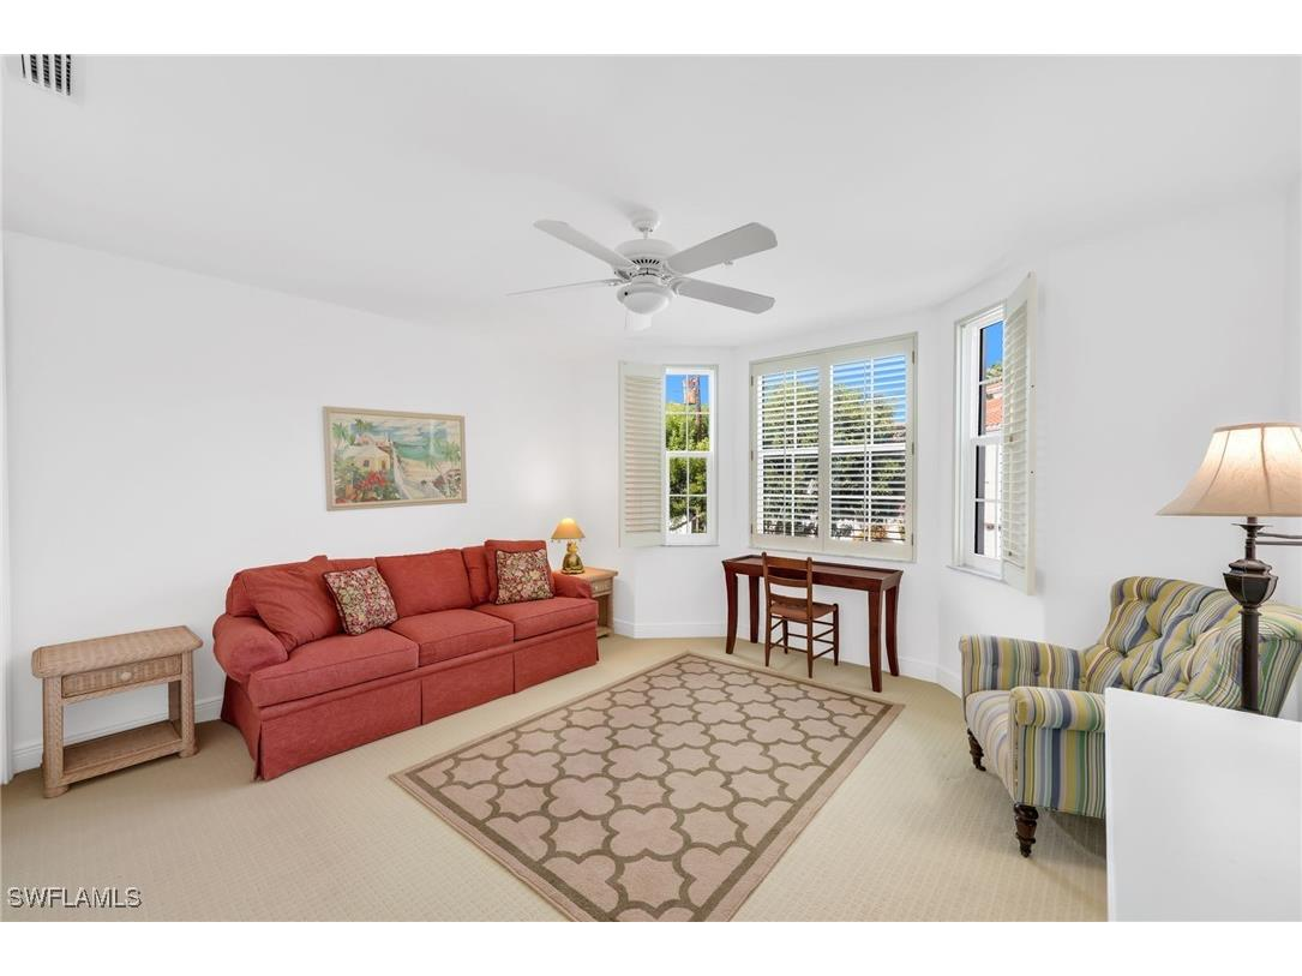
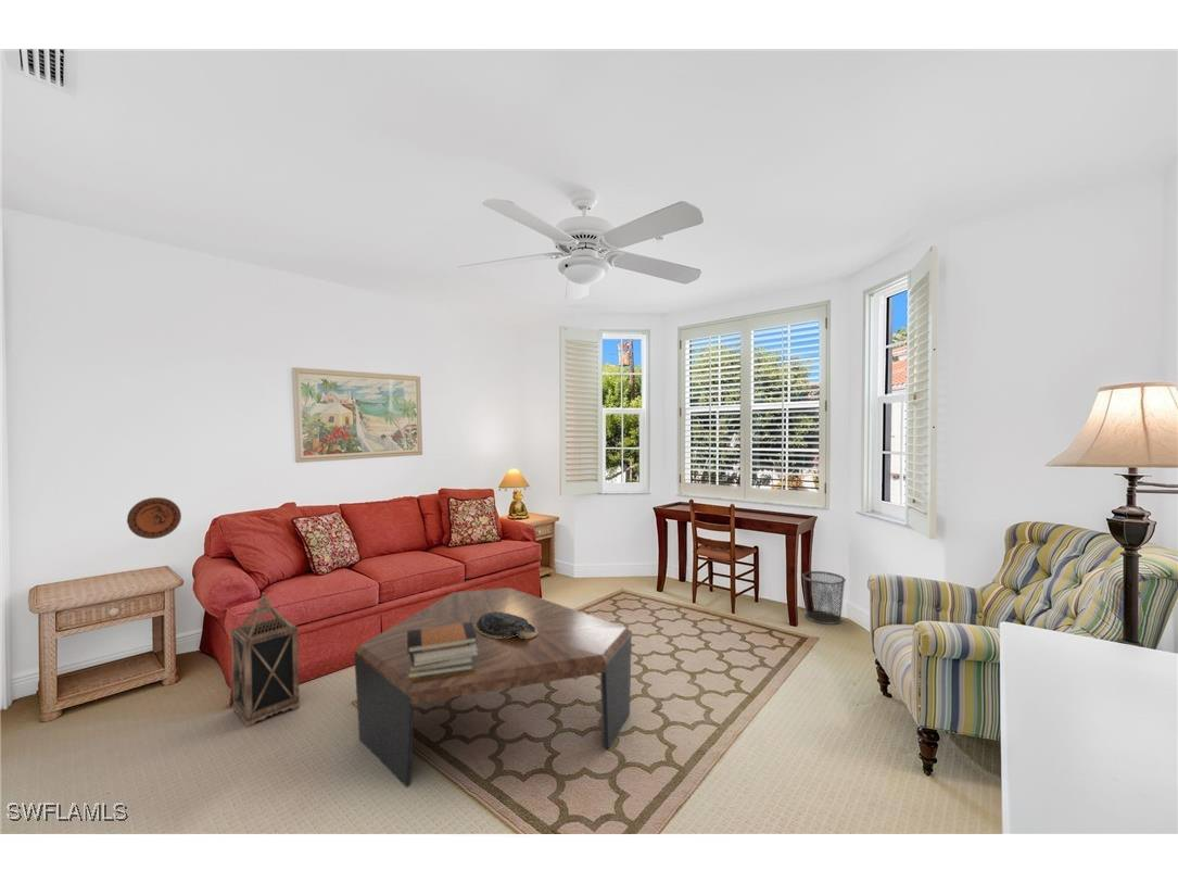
+ waste bin [801,570,847,626]
+ lantern [230,591,301,729]
+ coffee table [353,586,632,789]
+ decorative bowl [474,611,537,639]
+ book stack [407,622,478,679]
+ decorative plate [126,496,182,540]
